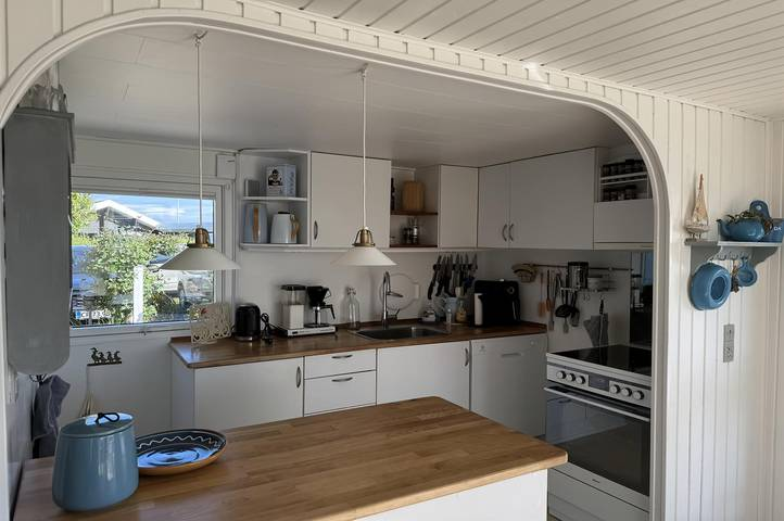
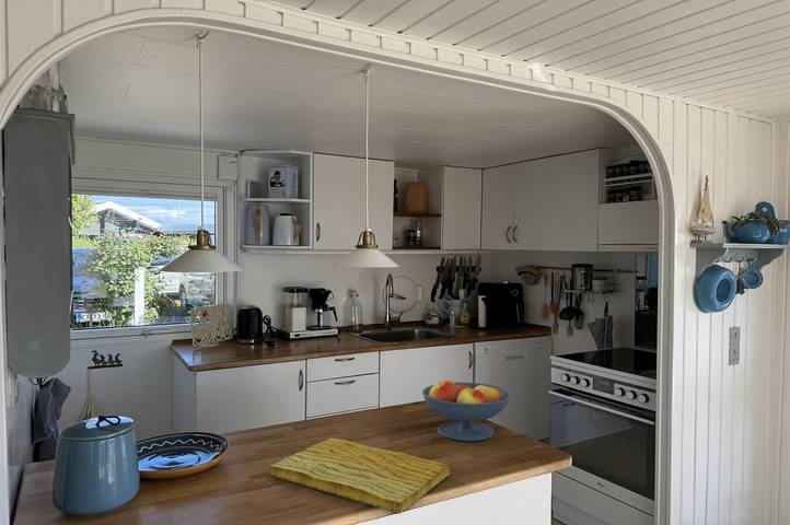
+ fruit bowl [421,378,511,442]
+ cutting board [269,438,451,515]
